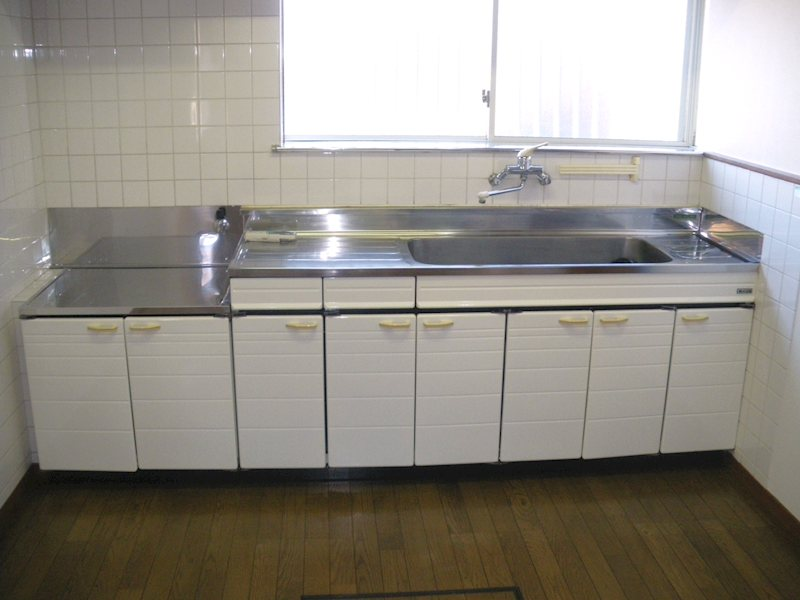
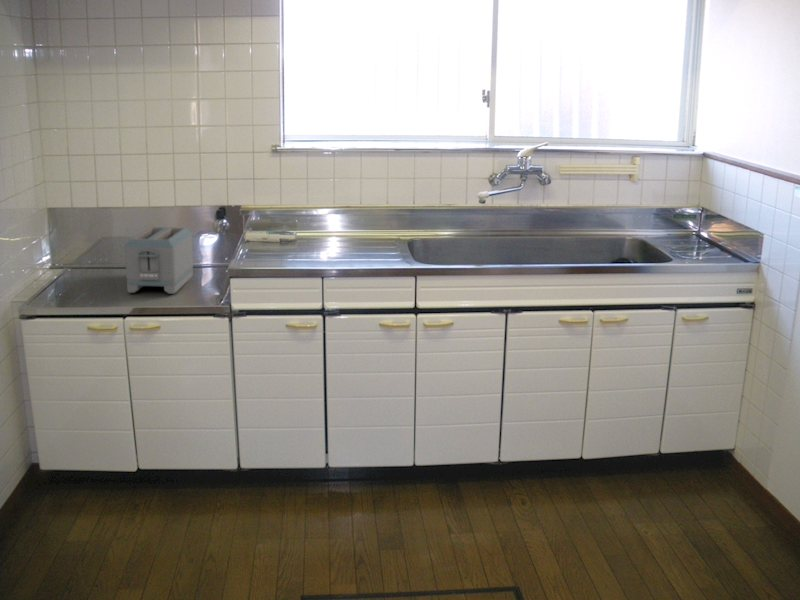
+ toaster [124,226,194,295]
